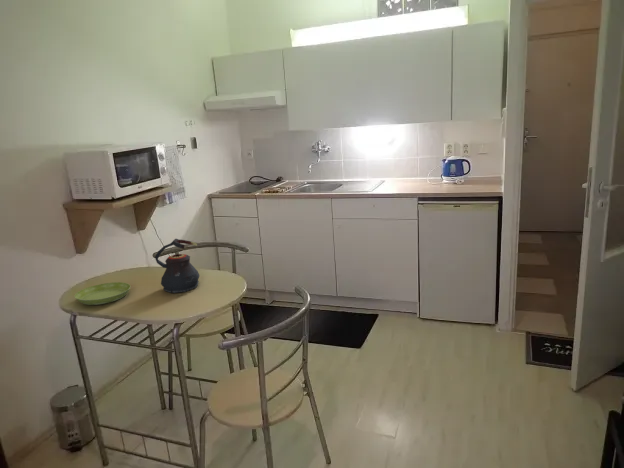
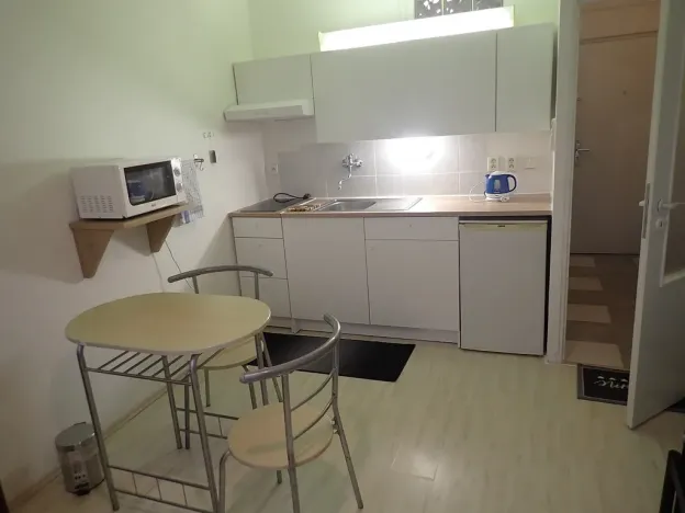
- teapot [154,238,201,294]
- saucer [73,281,132,306]
